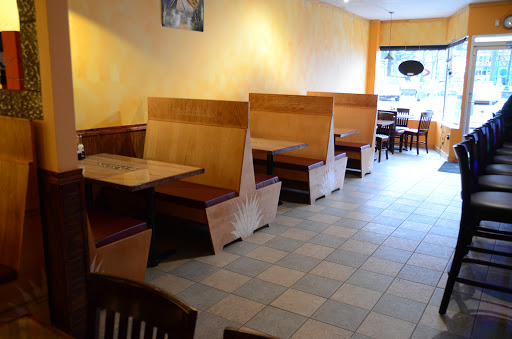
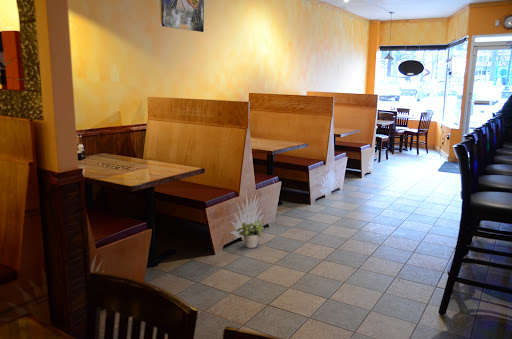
+ potted plant [235,219,265,249]
